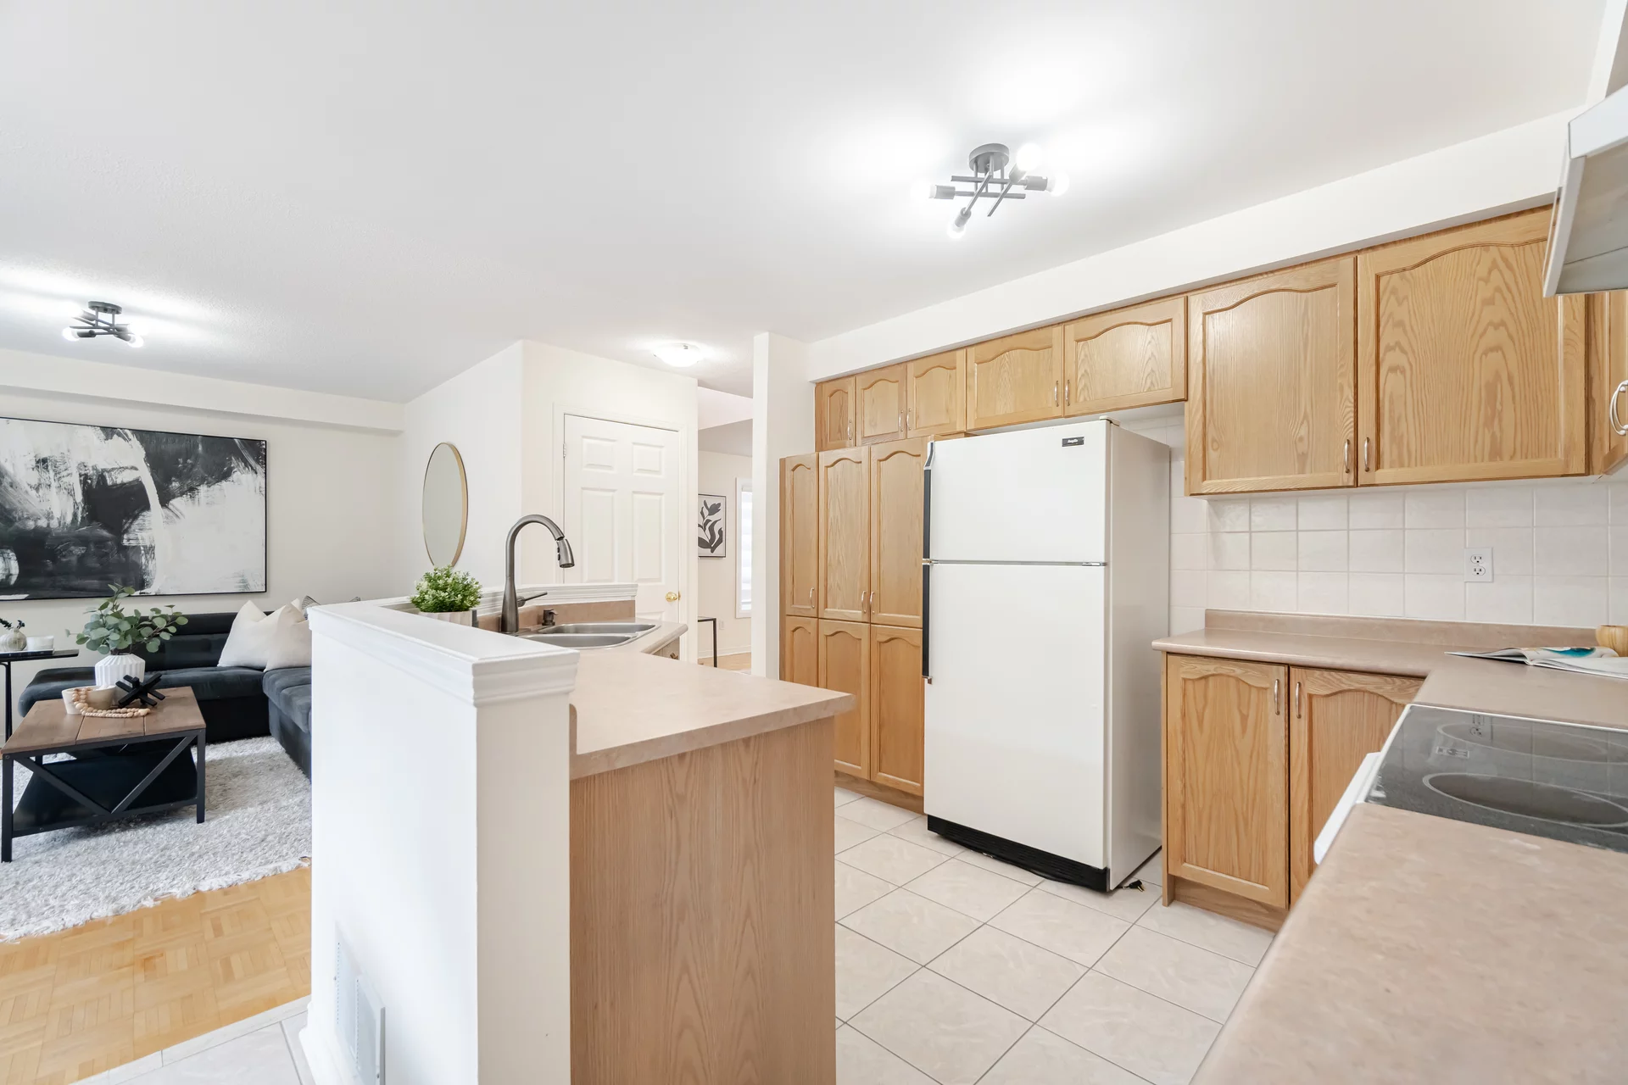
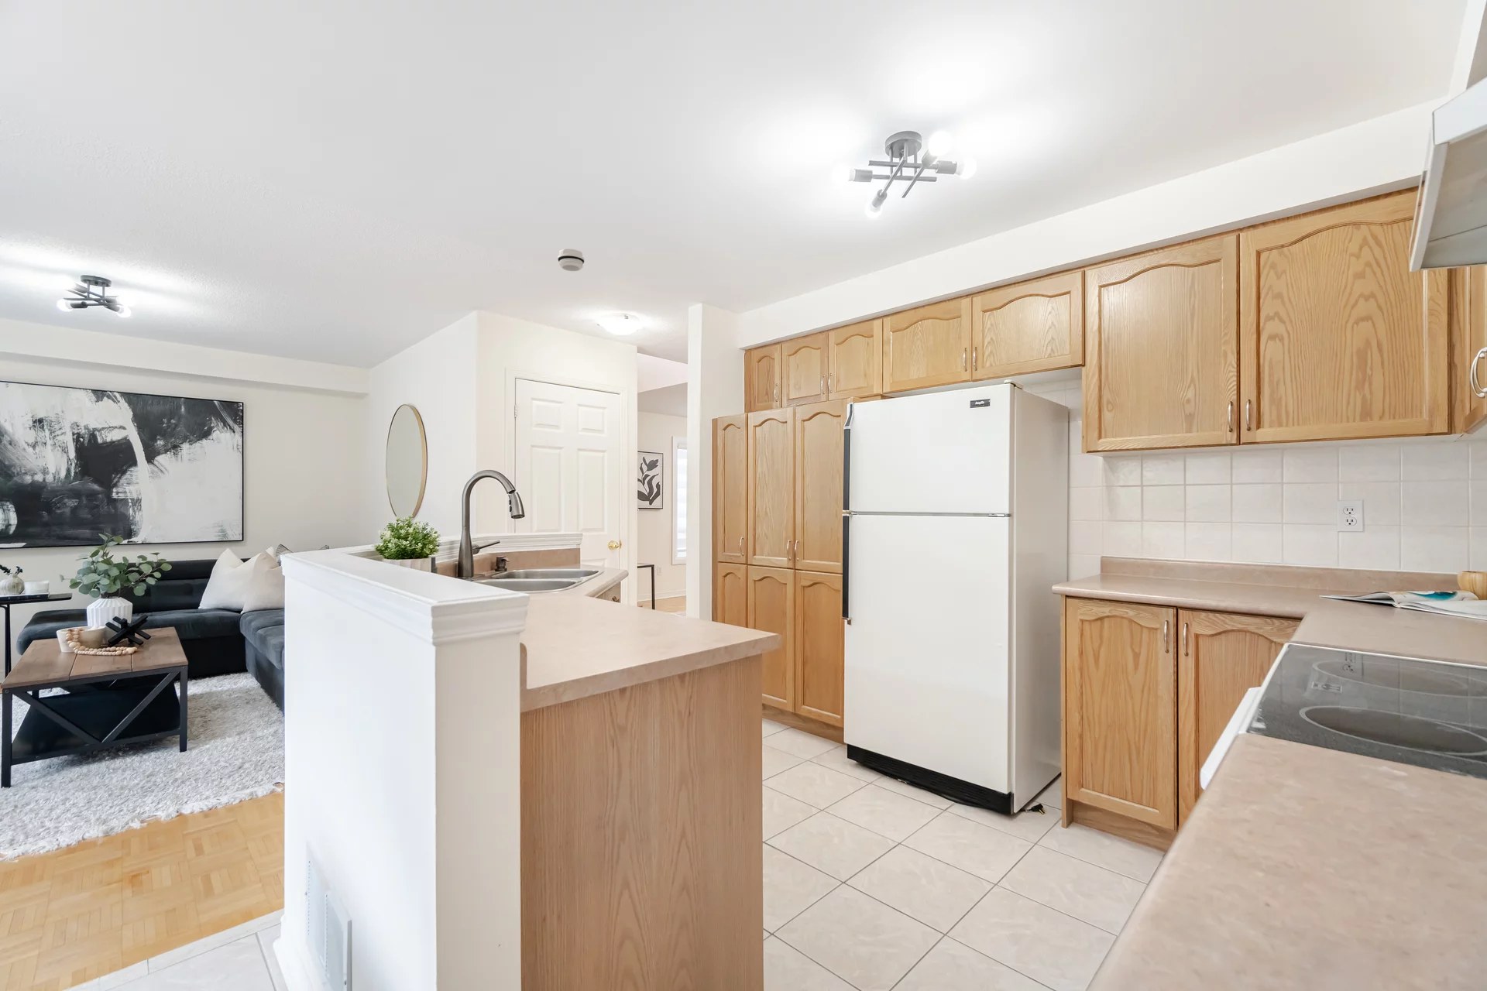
+ smoke detector [557,249,585,272]
